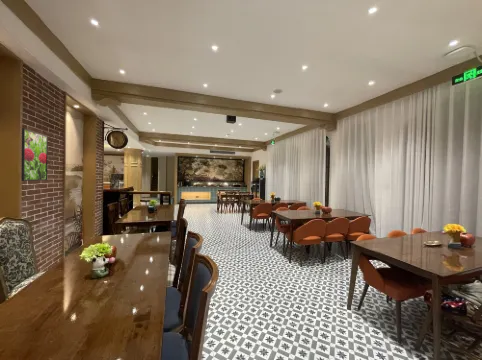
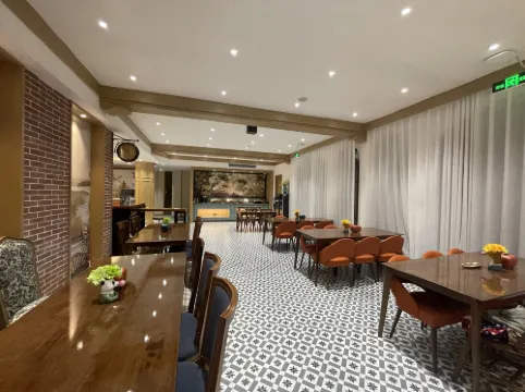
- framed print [20,127,49,182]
